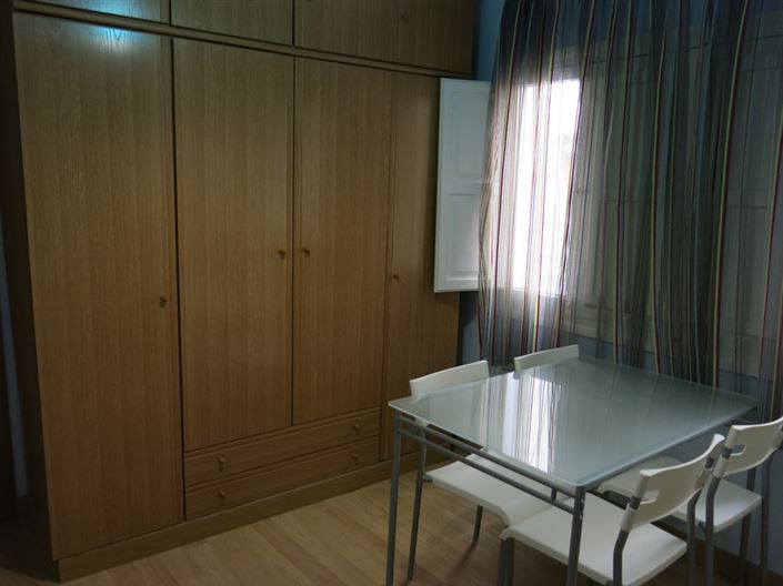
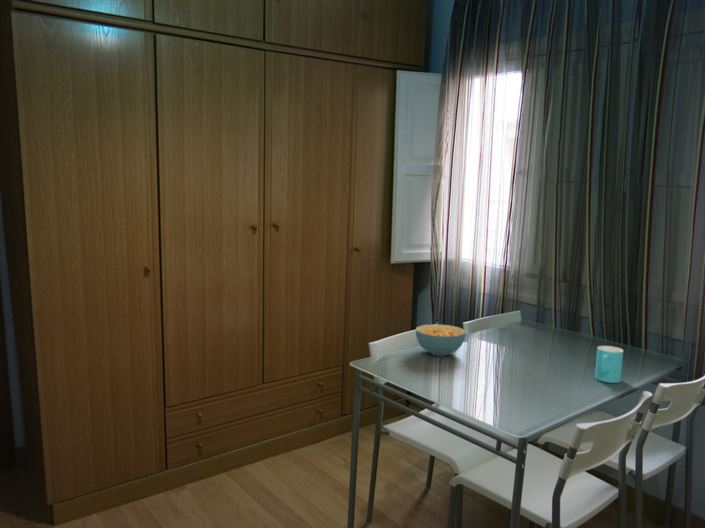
+ cup [594,345,624,384]
+ cereal bowl [415,323,467,357]
